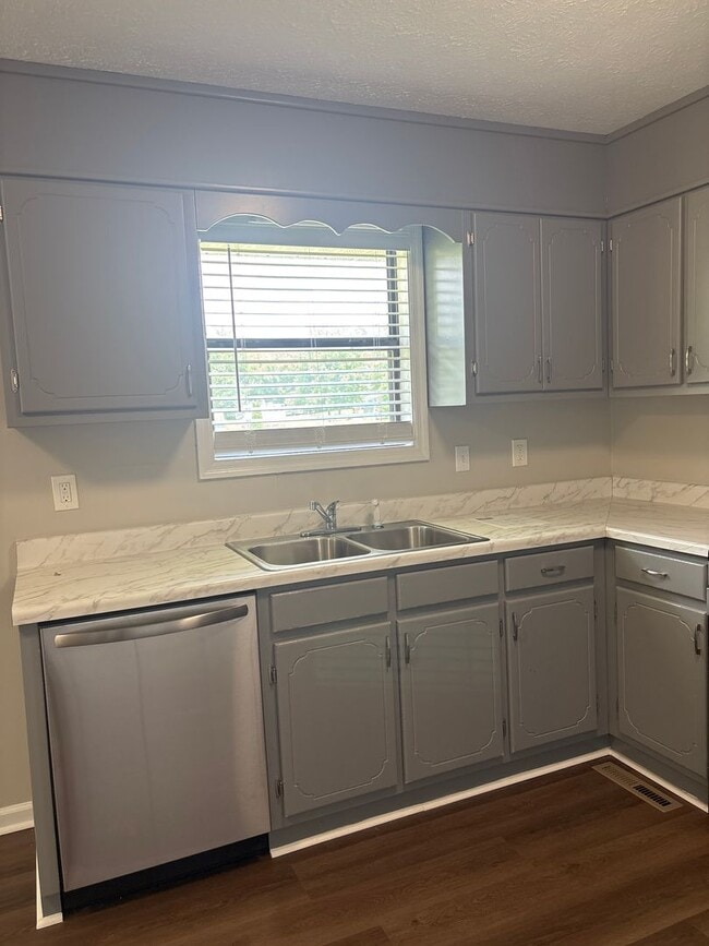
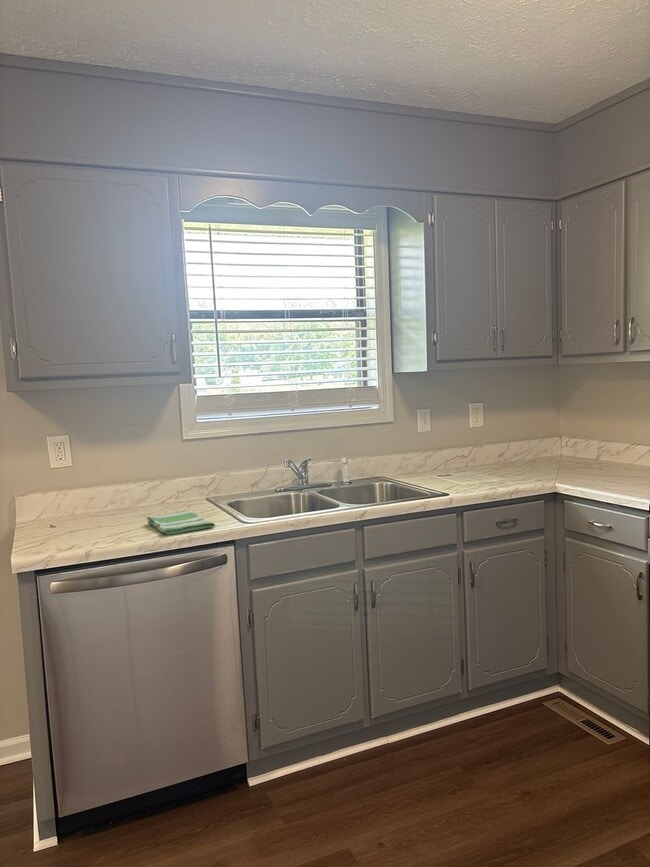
+ dish towel [146,509,216,536]
